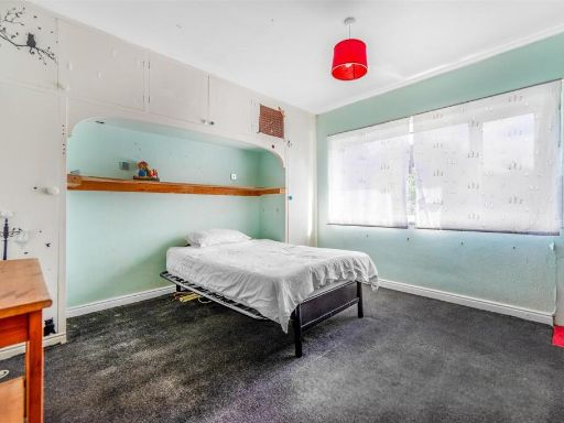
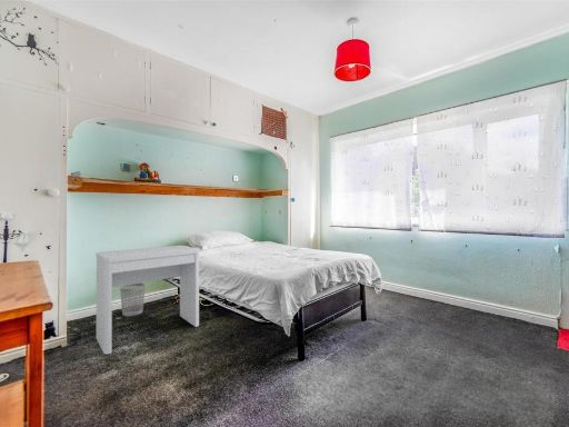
+ wastebasket [119,282,147,317]
+ desk [94,245,200,355]
